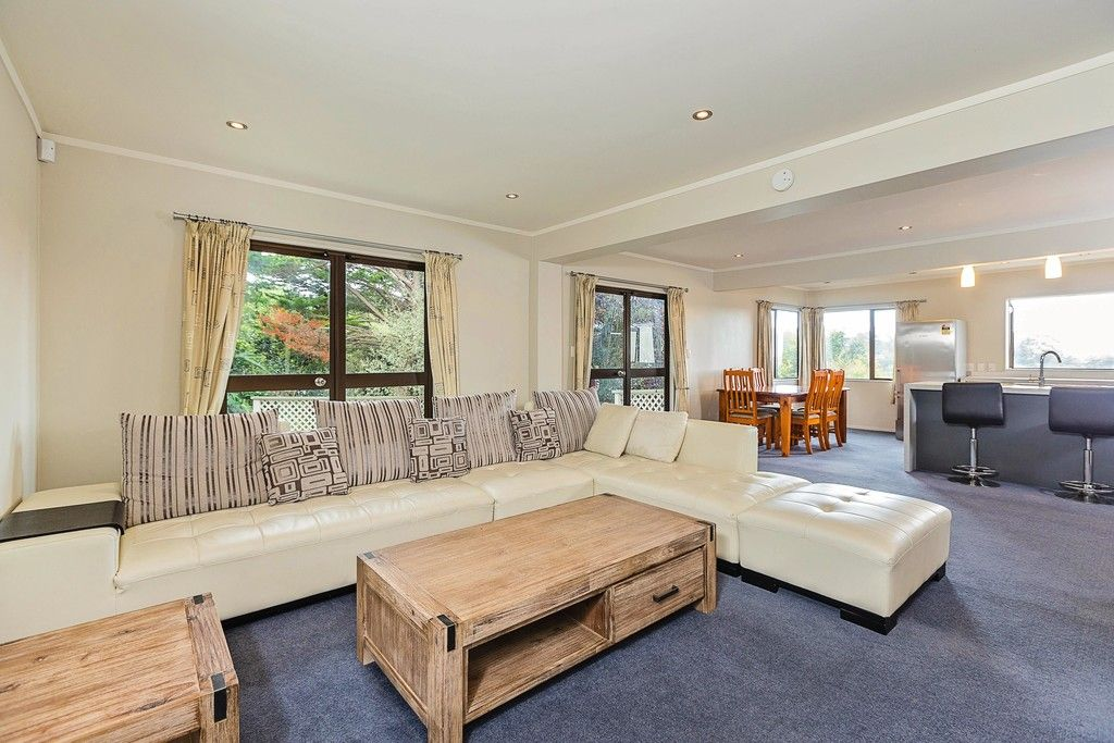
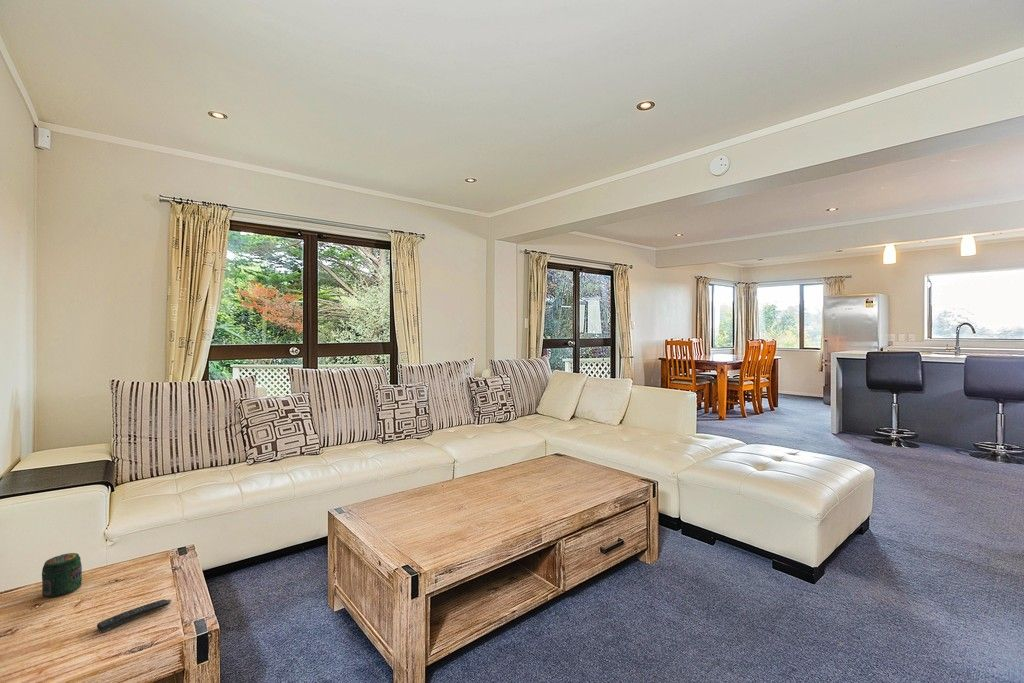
+ jar [41,552,83,598]
+ remote control [96,599,172,634]
